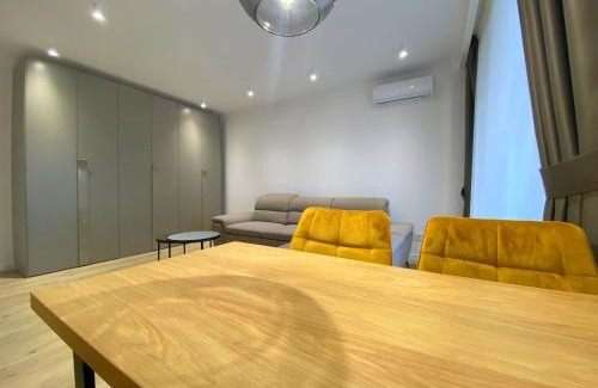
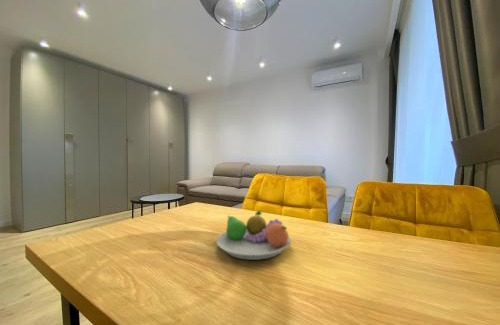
+ fruit bowl [216,210,292,261]
